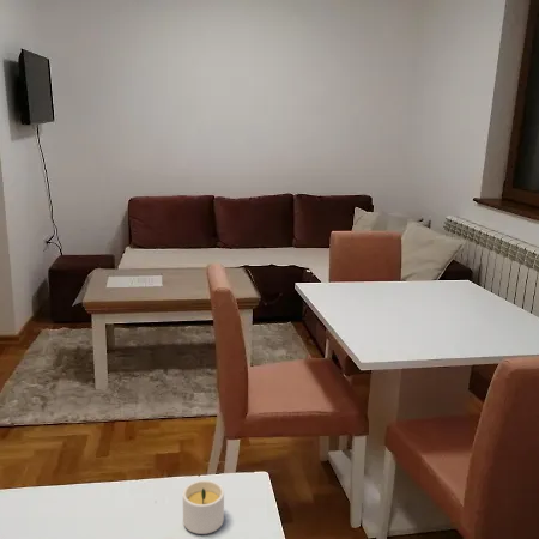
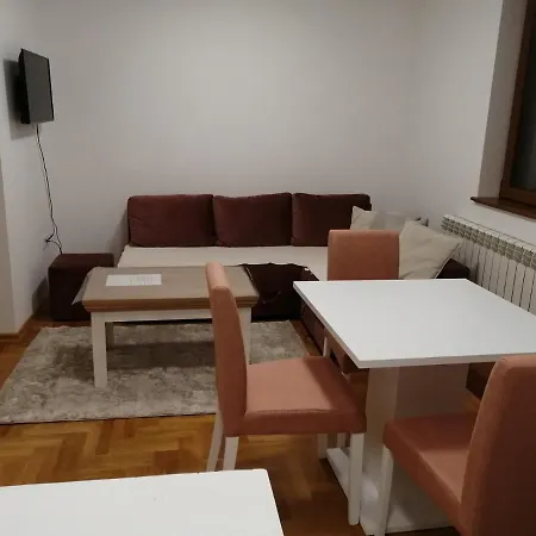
- candle [182,479,225,535]
